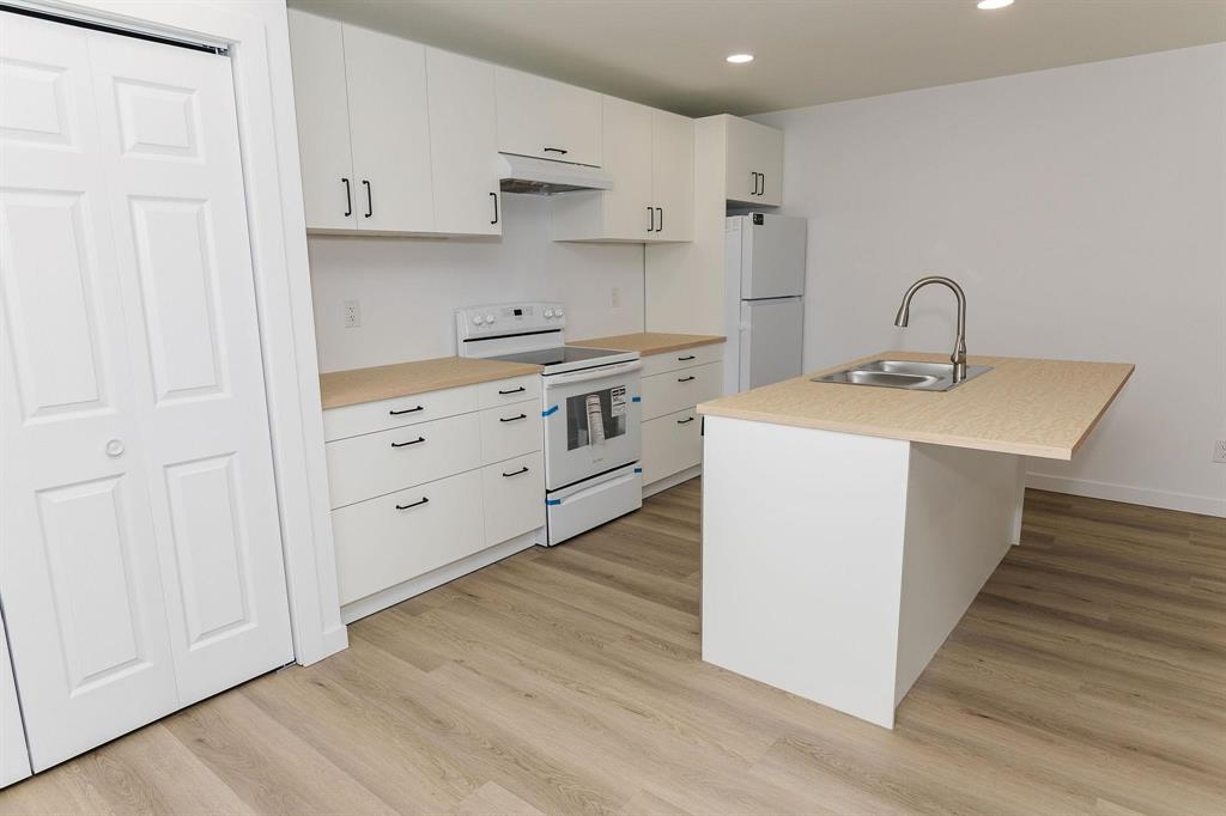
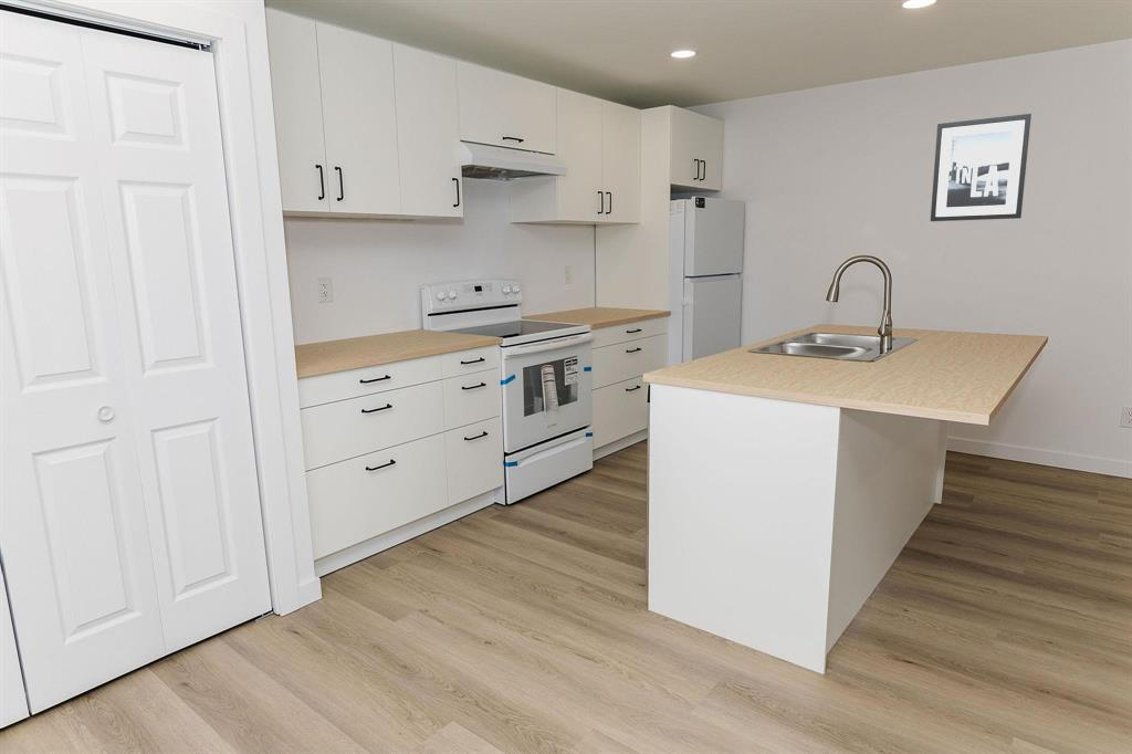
+ wall art [930,113,1033,222]
